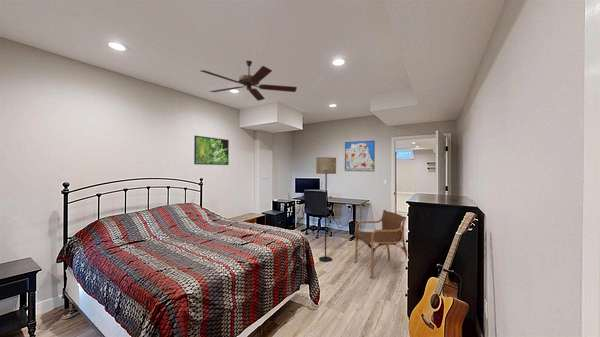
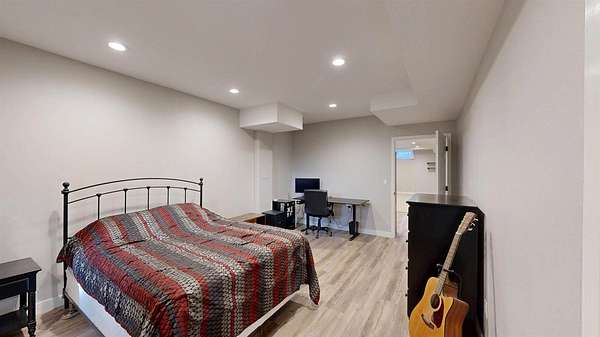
- wall art [344,140,376,172]
- floor lamp [315,157,337,263]
- armchair [353,209,408,279]
- ceiling fan [199,59,298,102]
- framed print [193,135,230,166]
